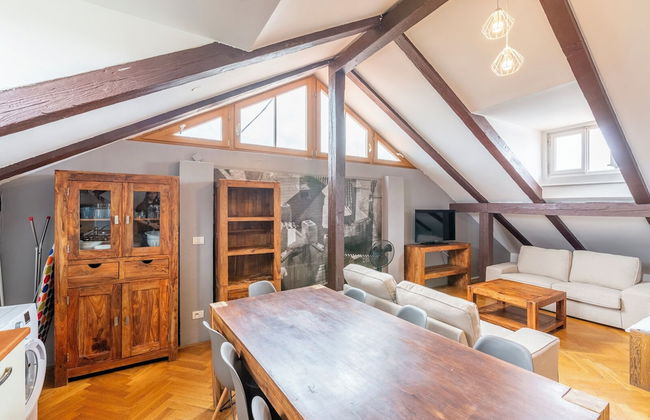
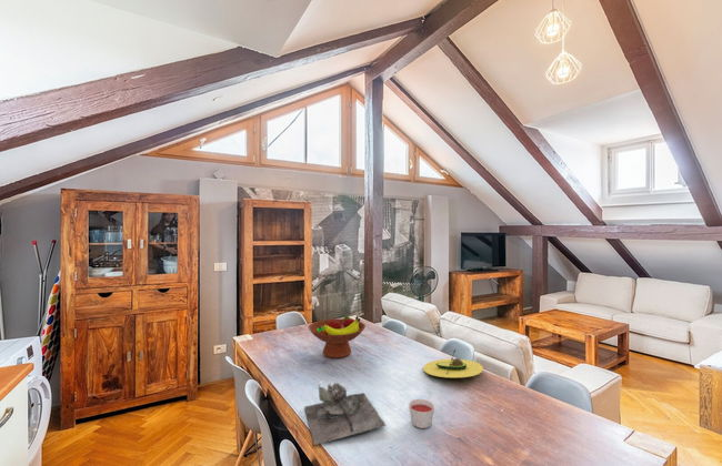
+ fruit bowl [308,315,367,359]
+ avocado [422,348,484,378]
+ candle [408,398,435,429]
+ flower [303,382,388,446]
